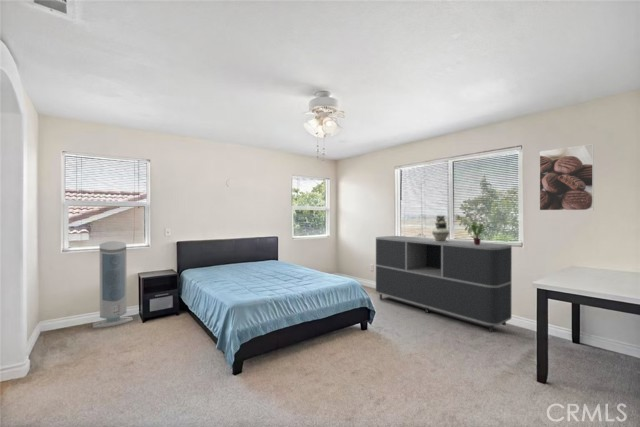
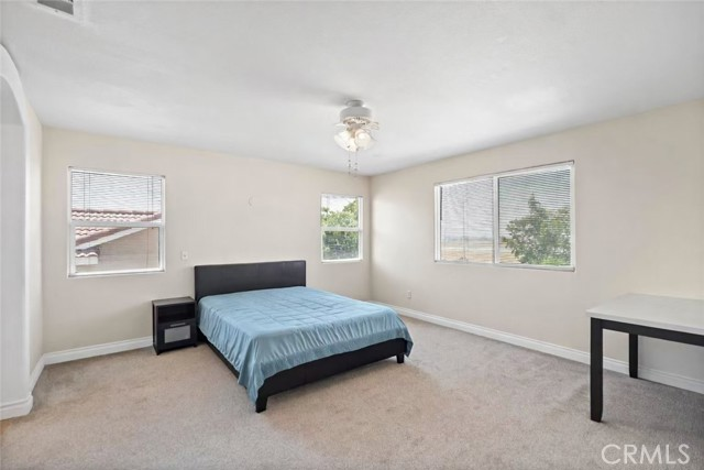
- sideboard [375,235,513,333]
- air purifier [92,240,134,329]
- potted plant [463,221,490,245]
- decorative urn [431,214,450,242]
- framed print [538,143,595,211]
